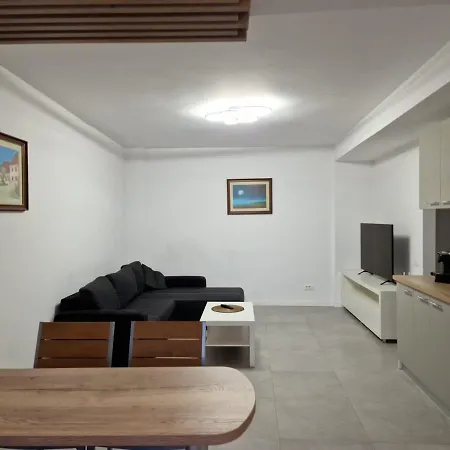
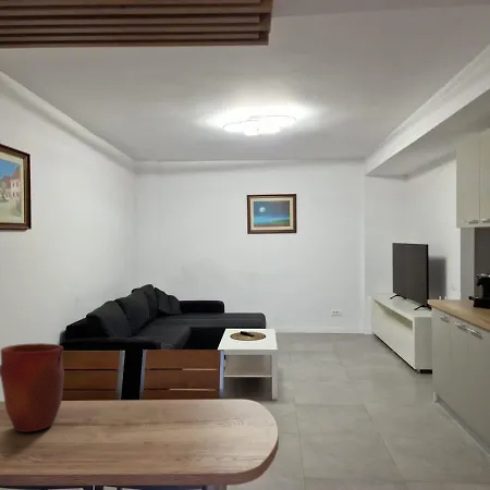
+ vase [0,342,65,433]
